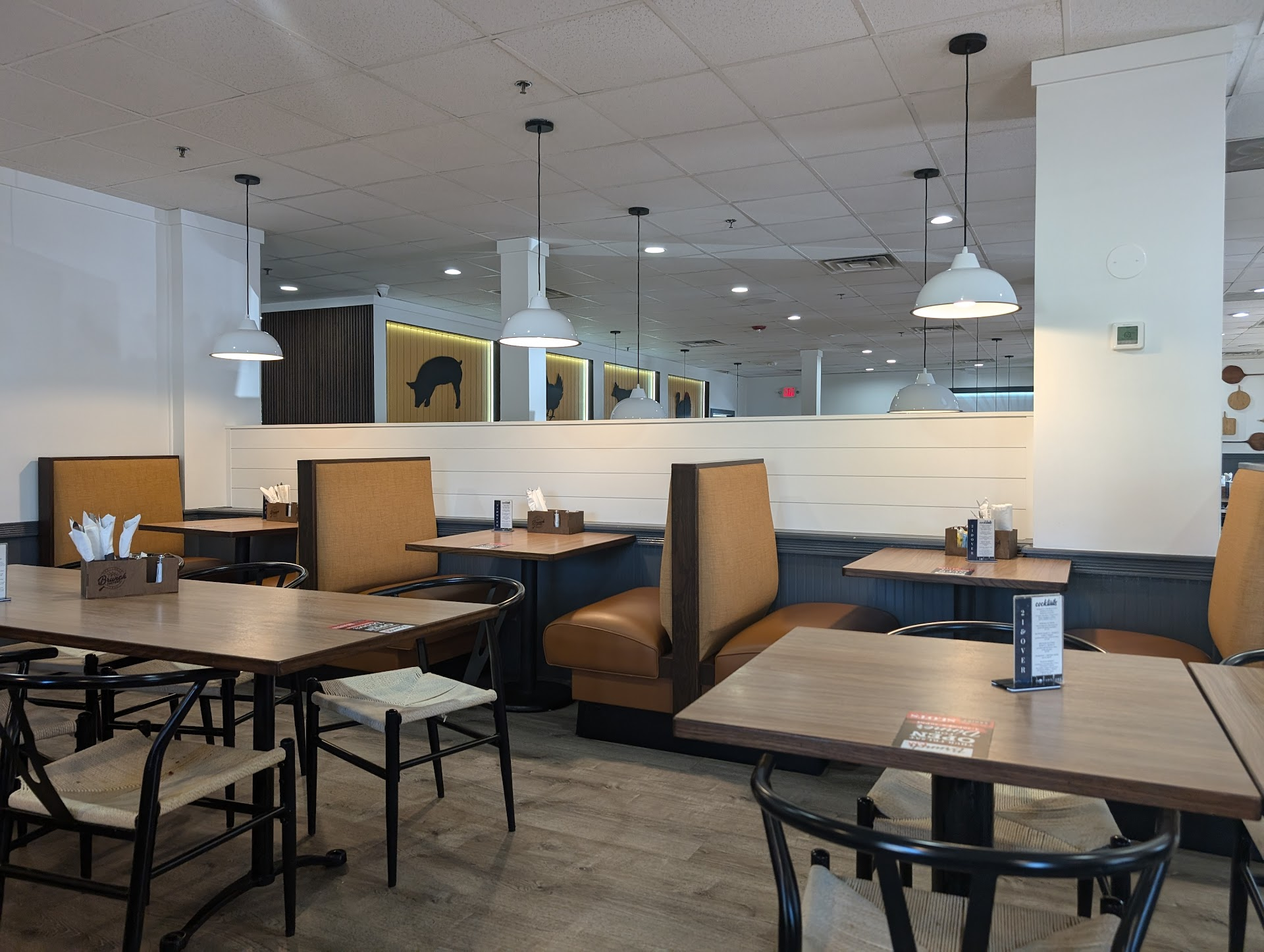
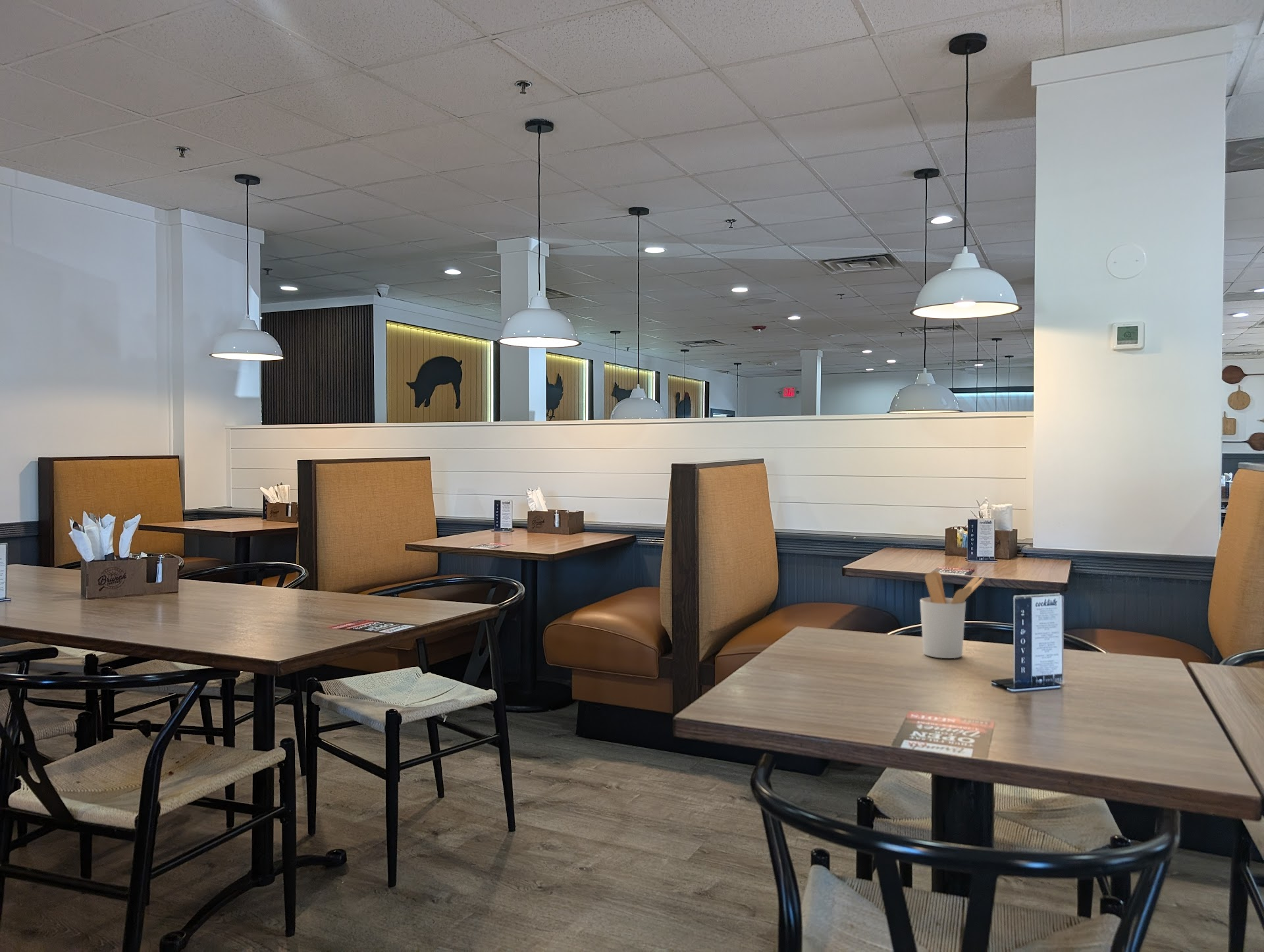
+ utensil holder [919,570,986,659]
